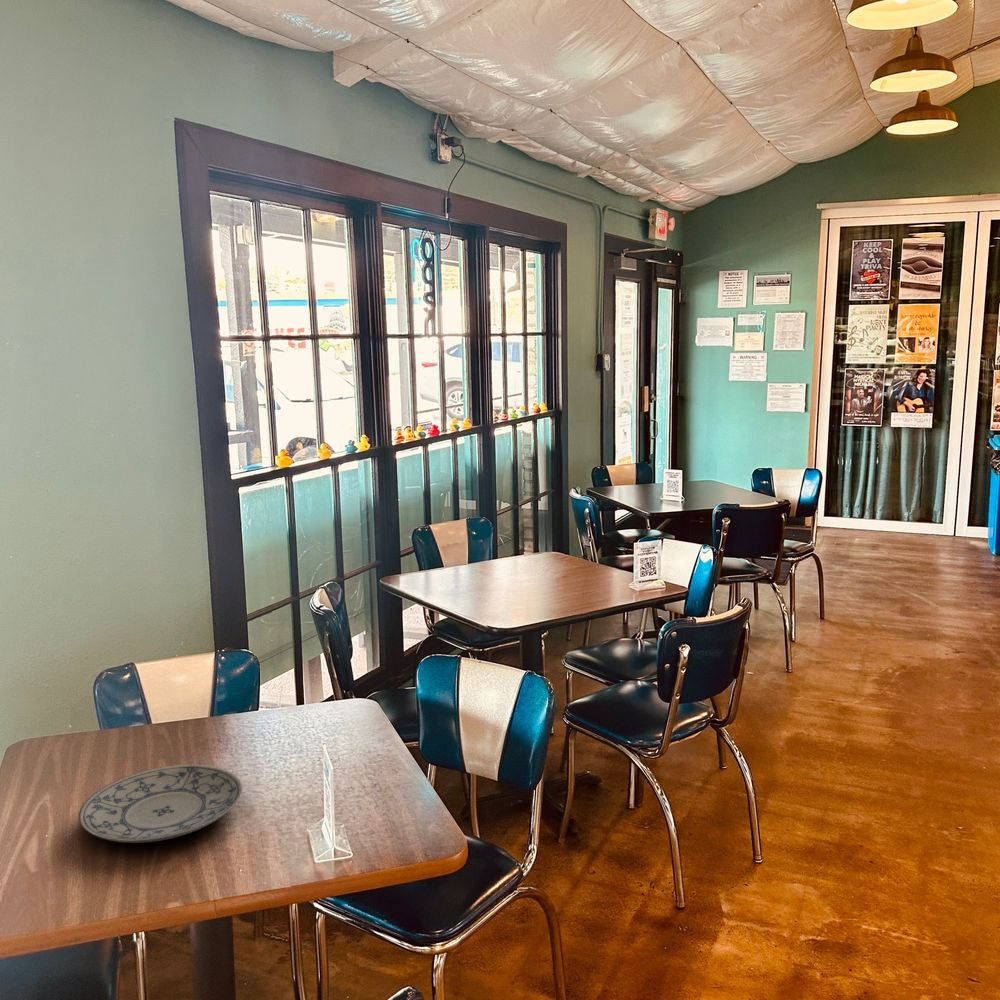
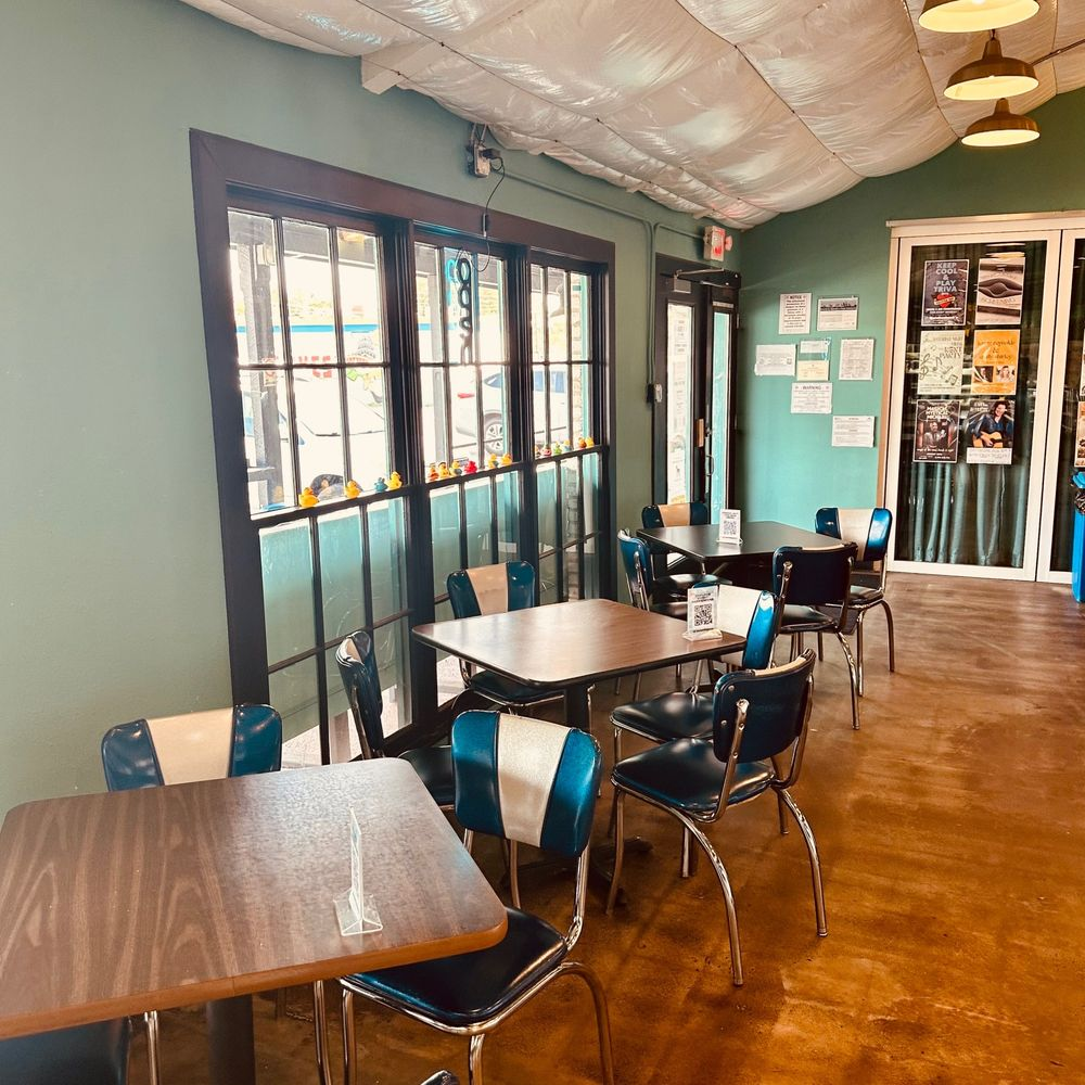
- plate [78,763,244,844]
